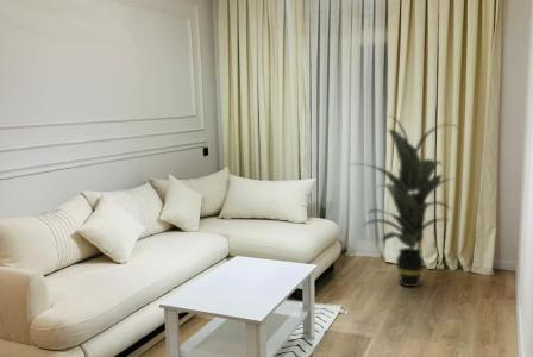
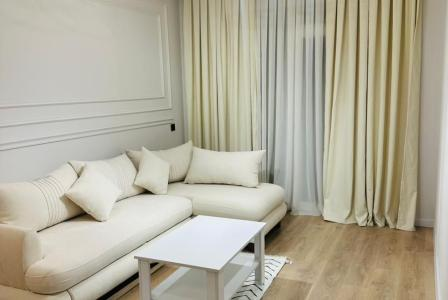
- indoor plant [350,114,458,288]
